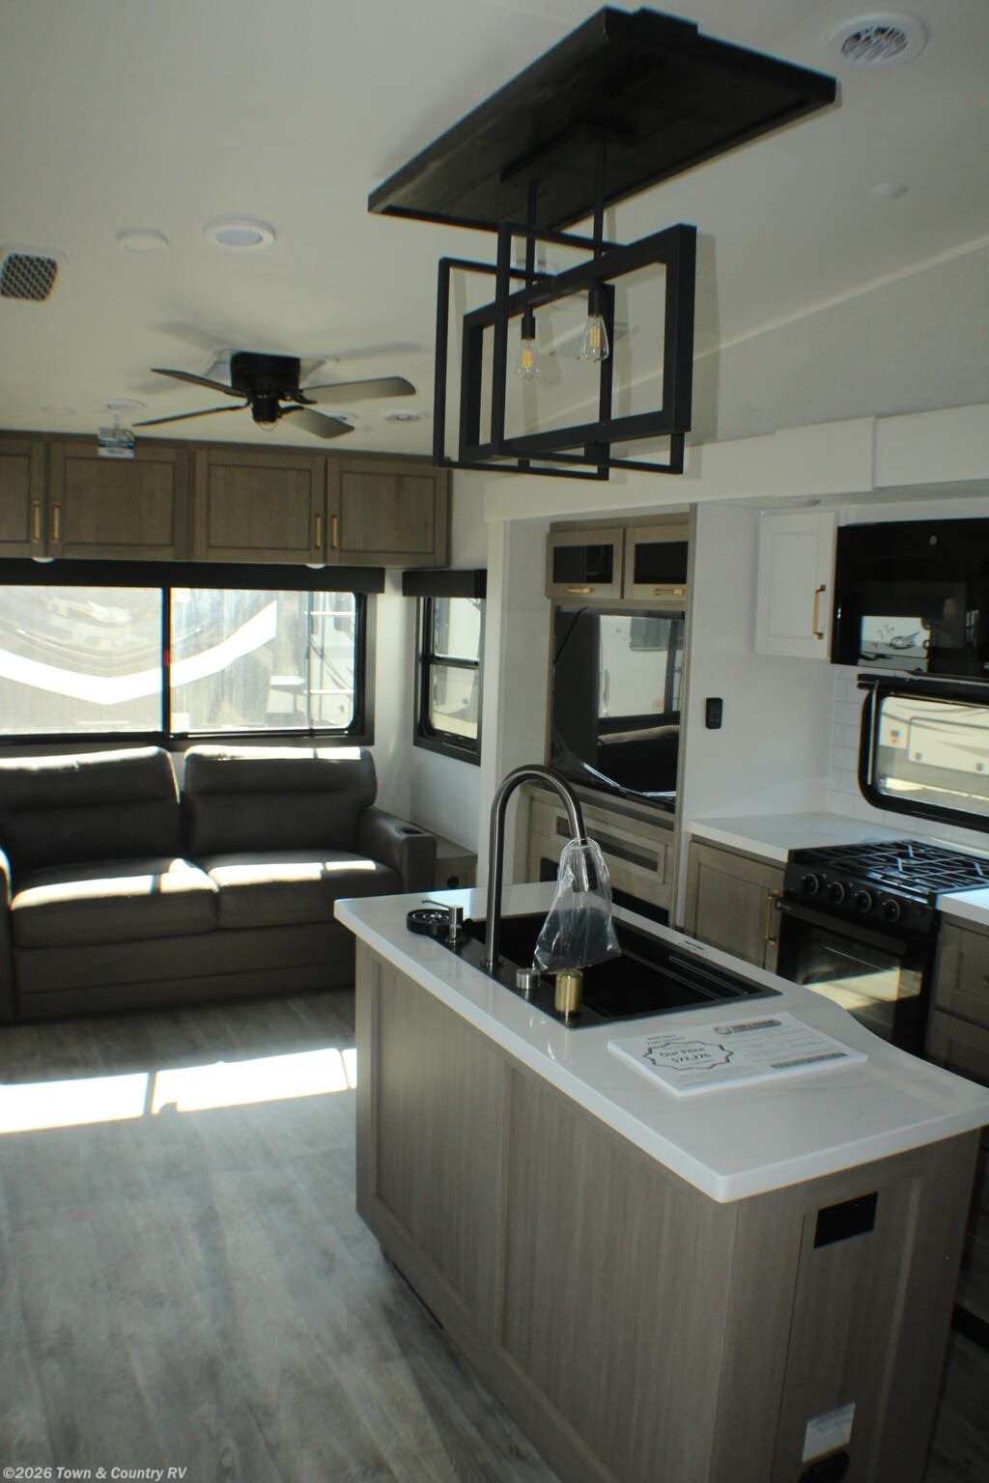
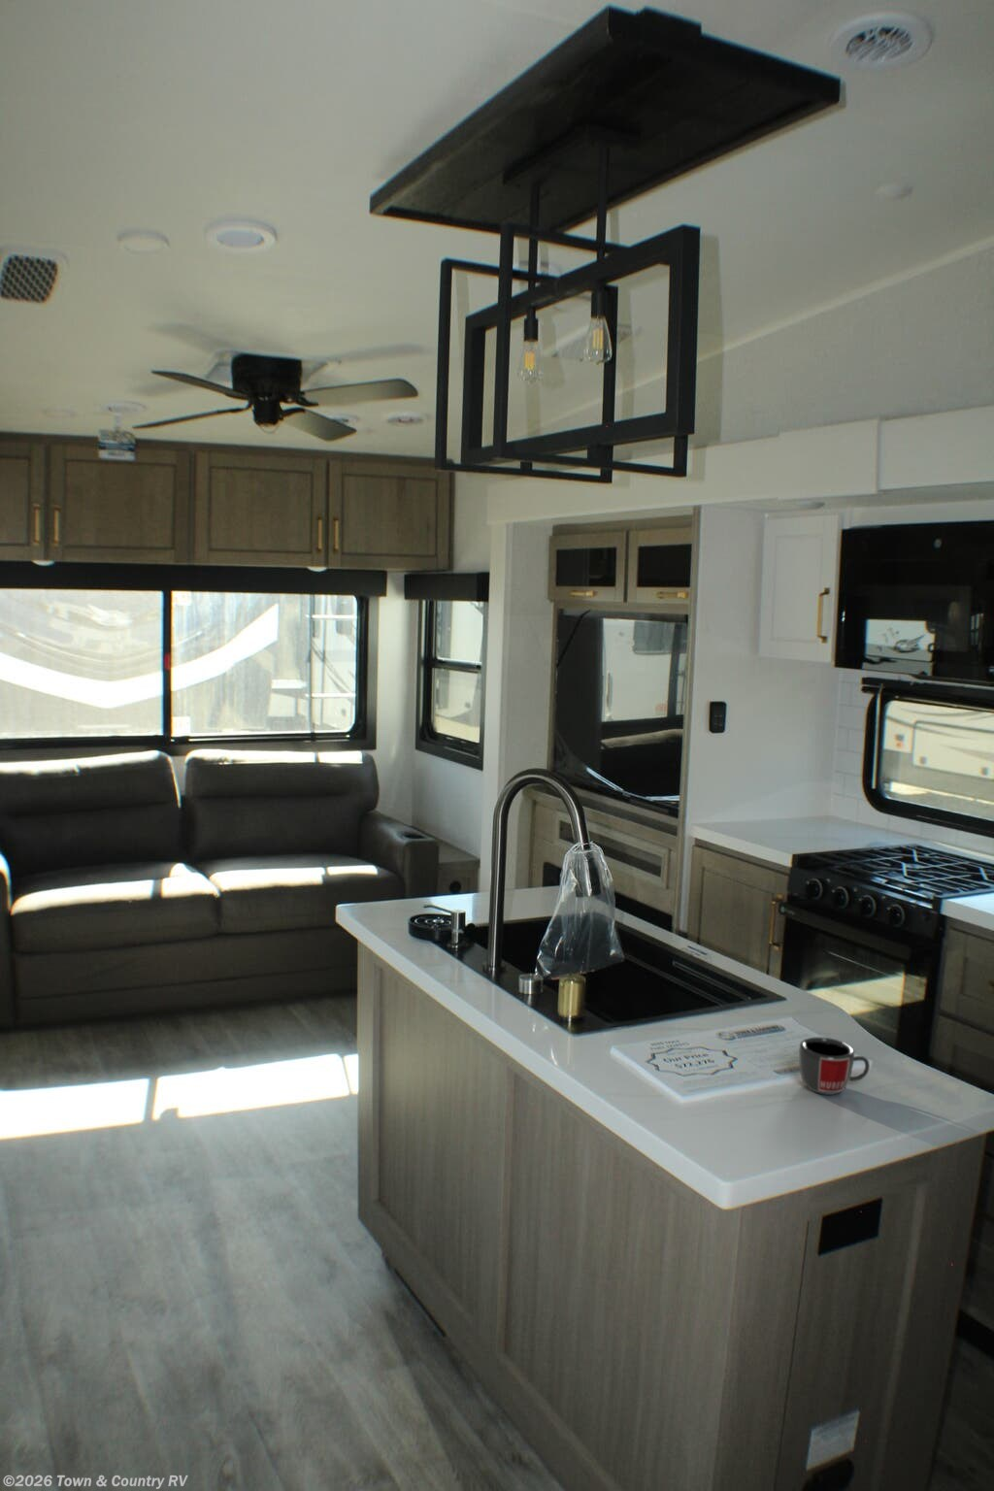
+ mug [798,1036,871,1096]
